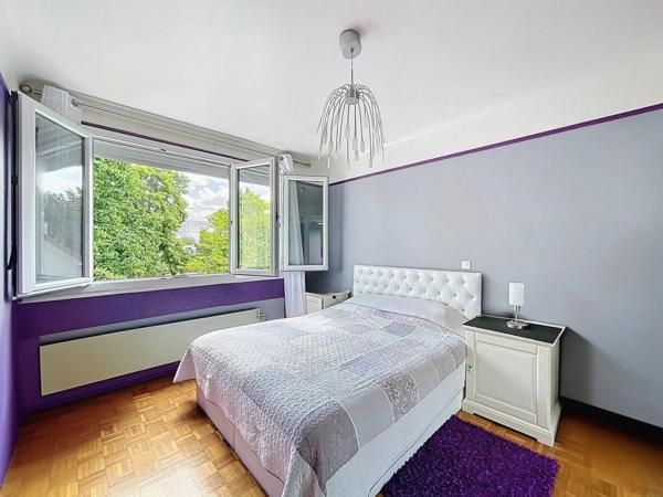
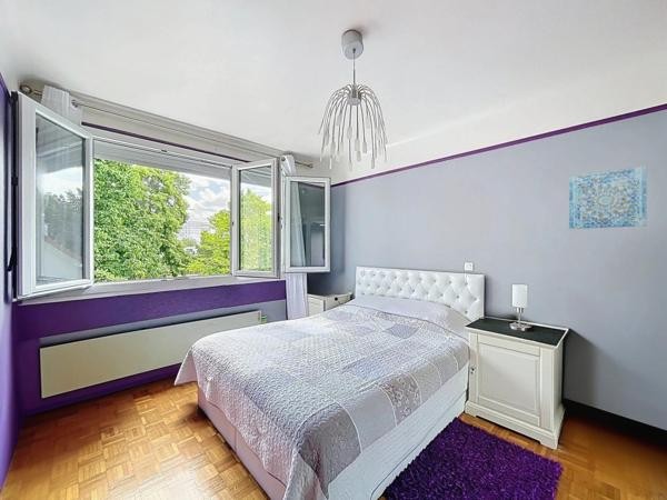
+ wall art [568,166,647,230]
